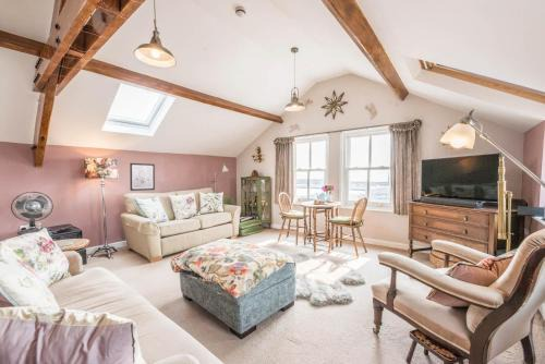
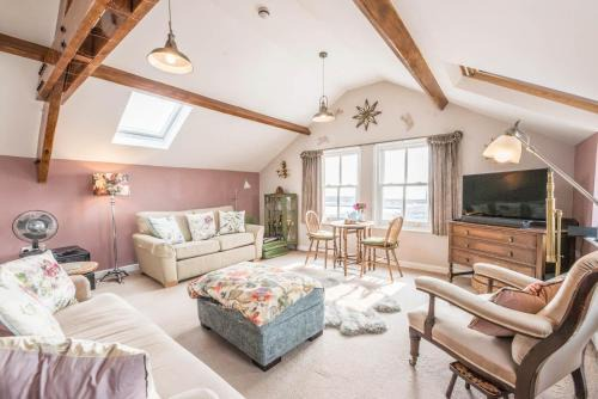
- wall art [129,162,156,192]
